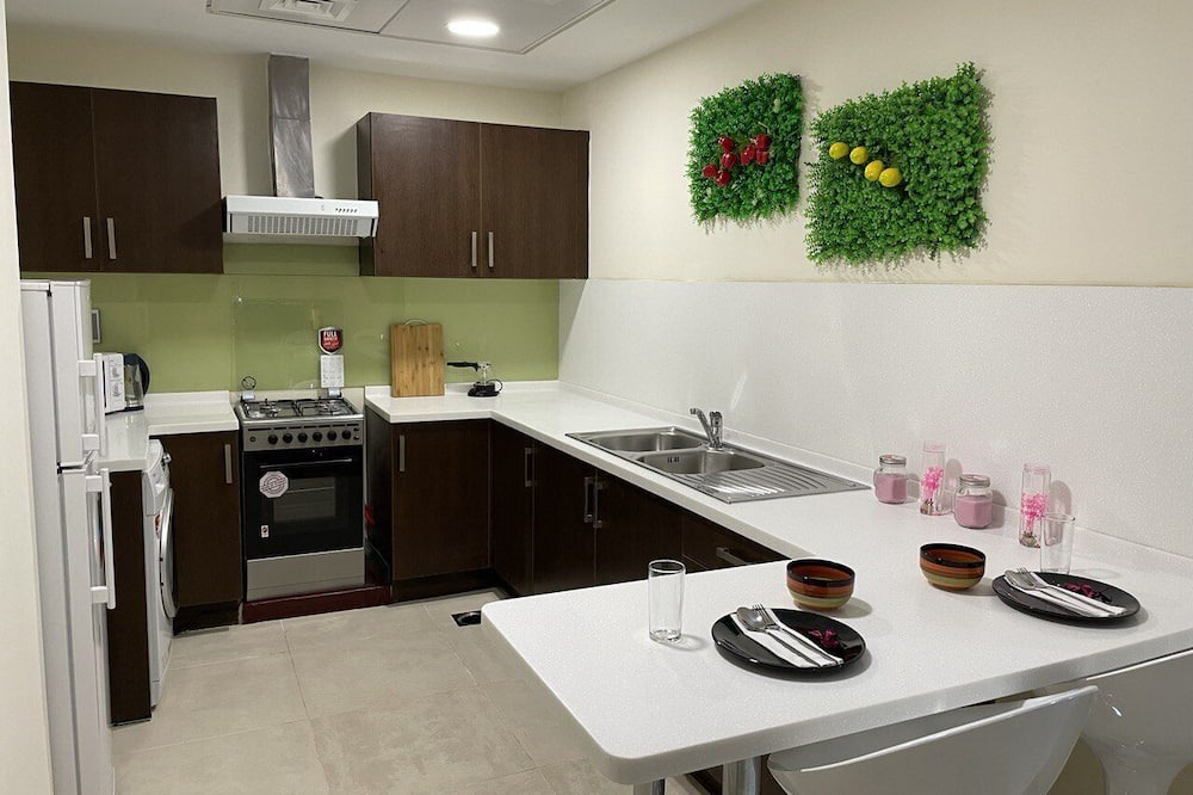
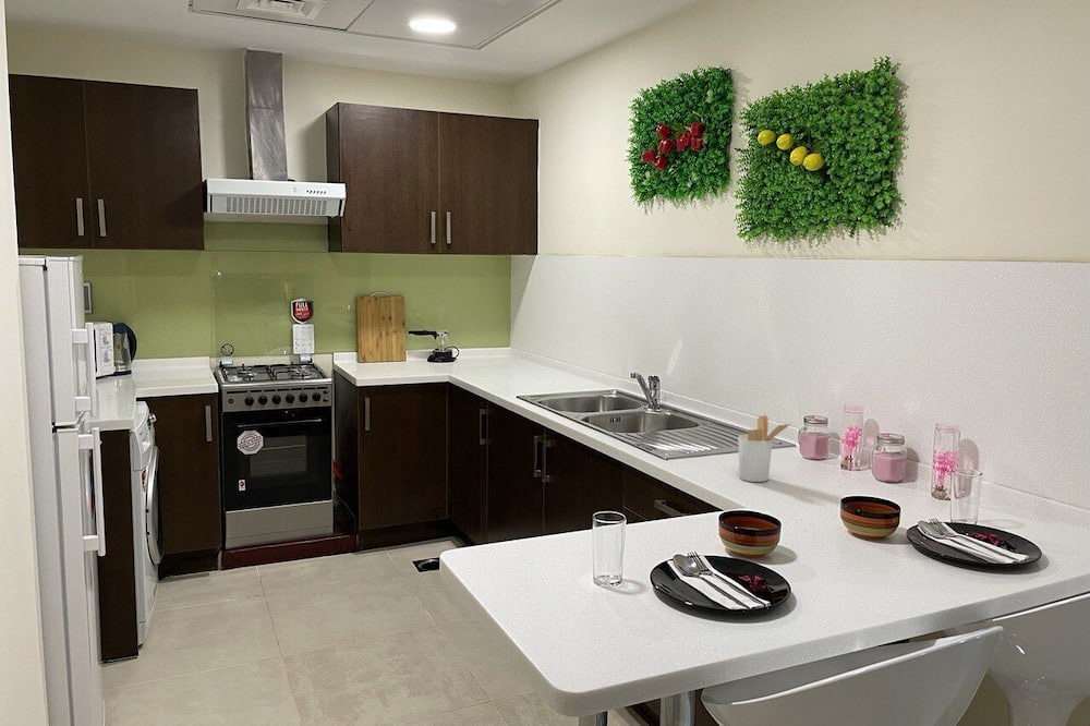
+ utensil holder [737,414,792,483]
